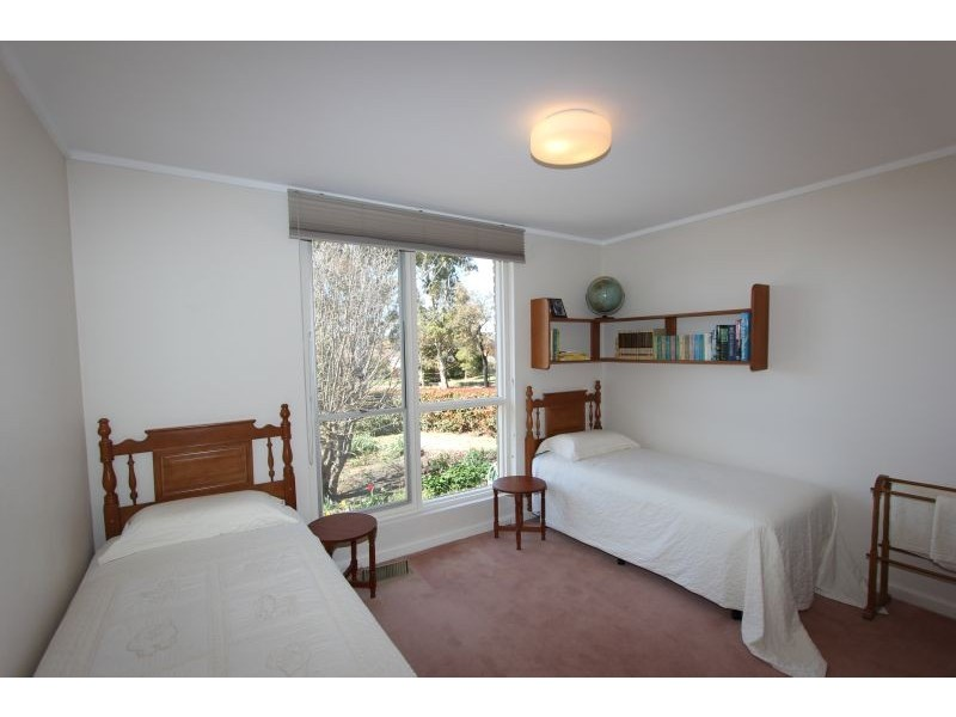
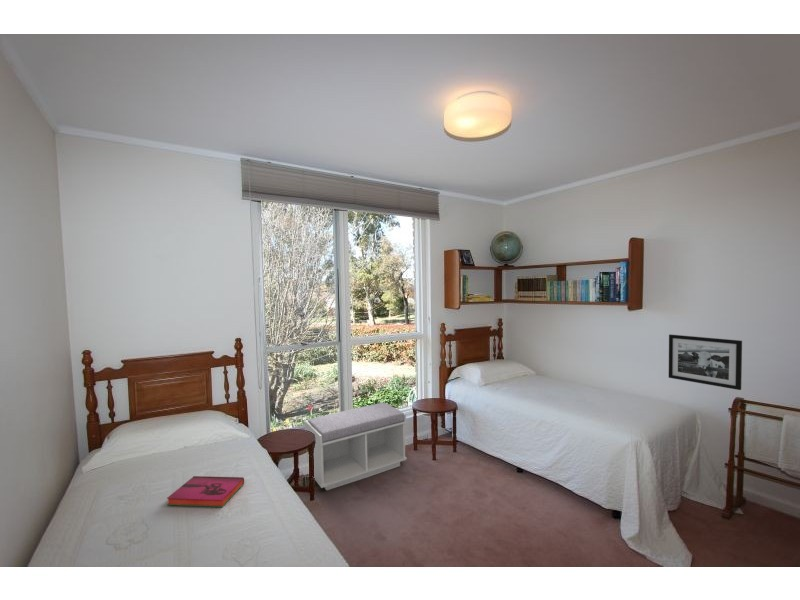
+ picture frame [668,333,743,391]
+ hardback book [166,475,245,508]
+ bench [304,402,408,491]
